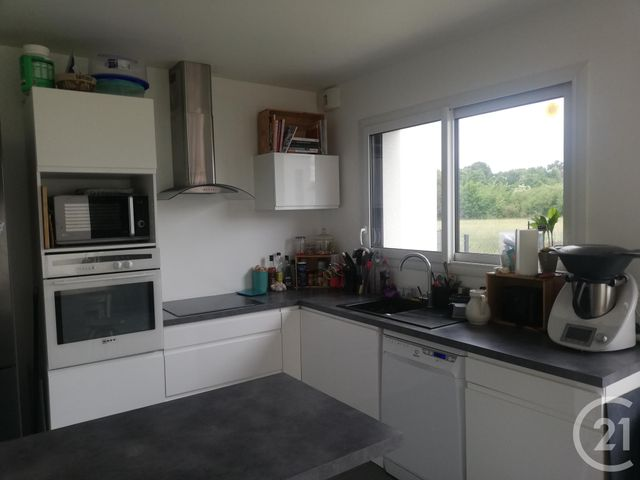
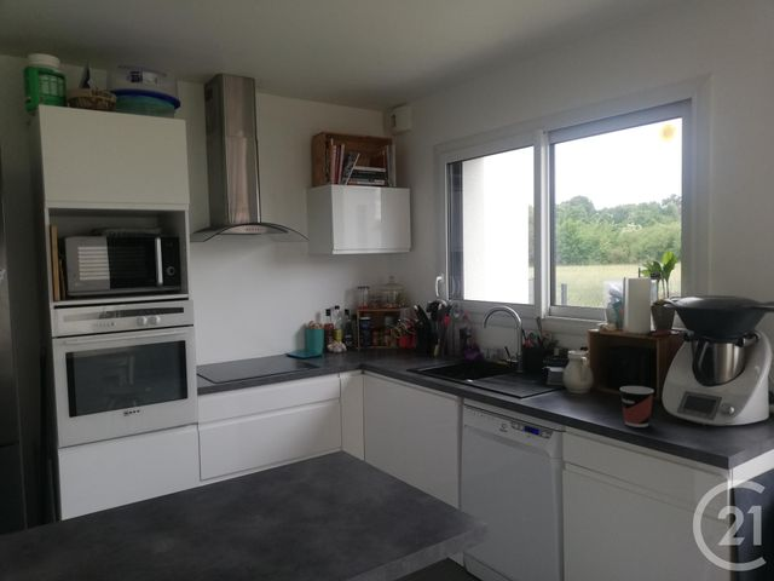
+ cup [619,385,655,428]
